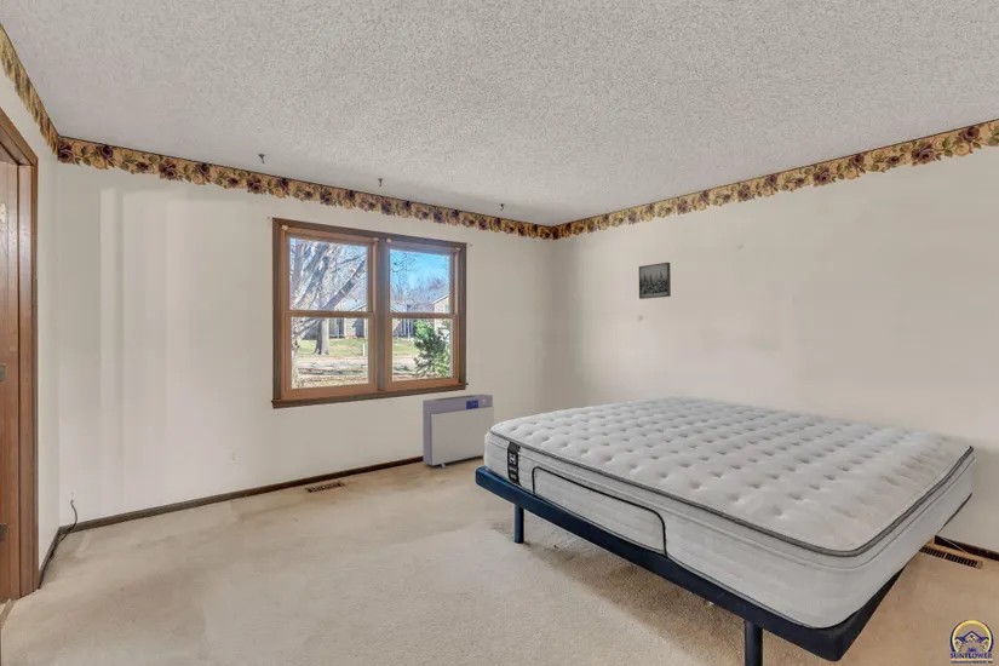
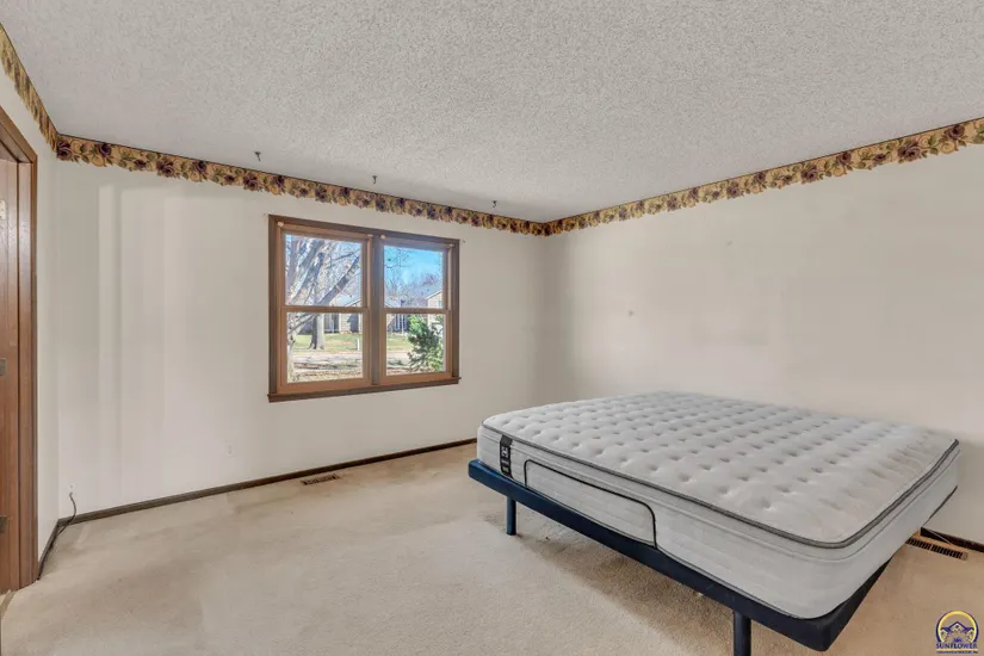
- wall art [638,262,672,300]
- air purifier [421,394,495,470]
